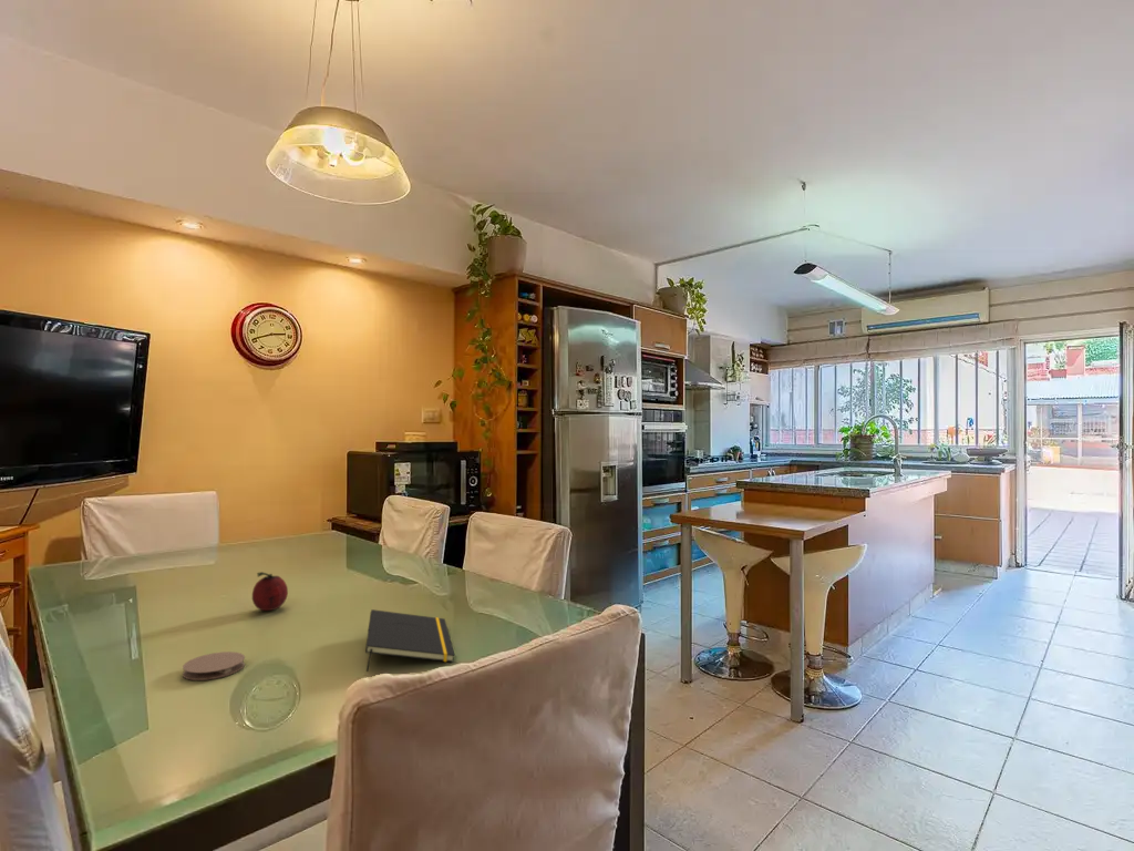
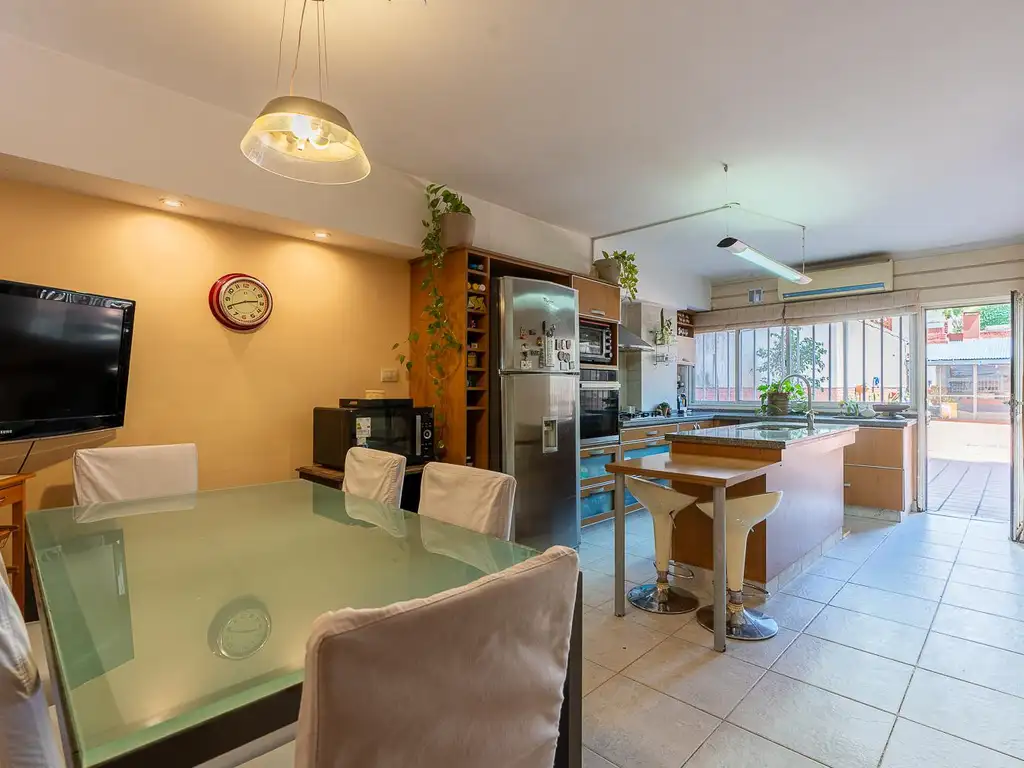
- notepad [364,608,456,673]
- coaster [182,650,246,681]
- fruit [251,571,289,612]
